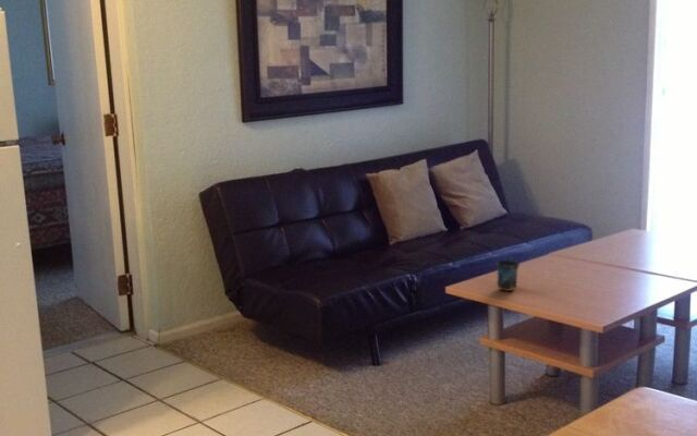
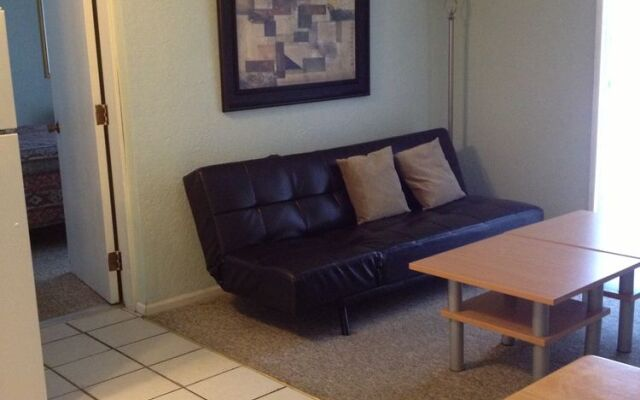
- mug [494,257,521,292]
